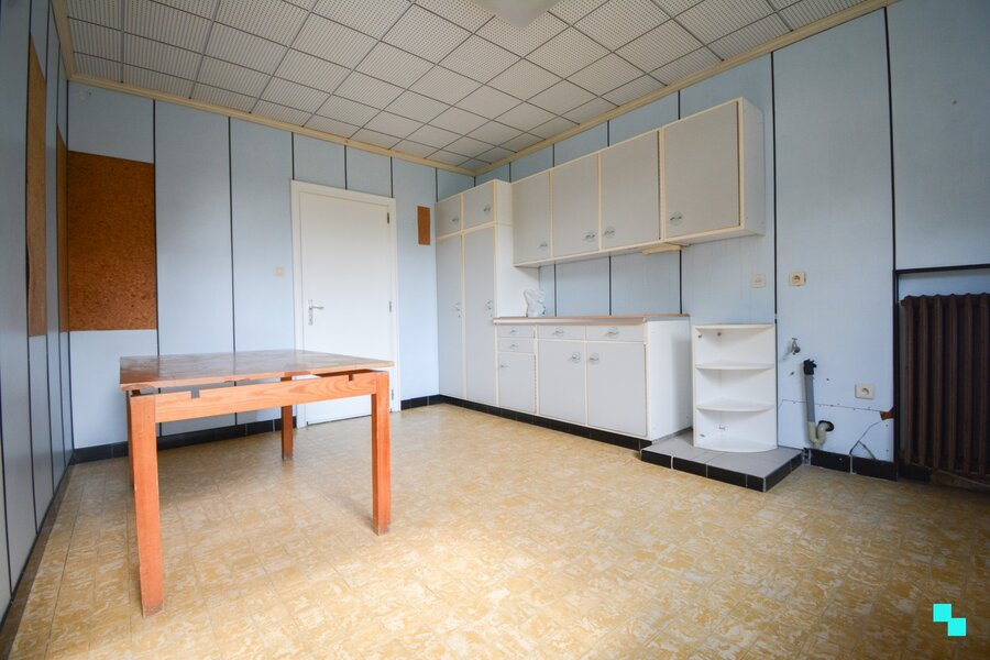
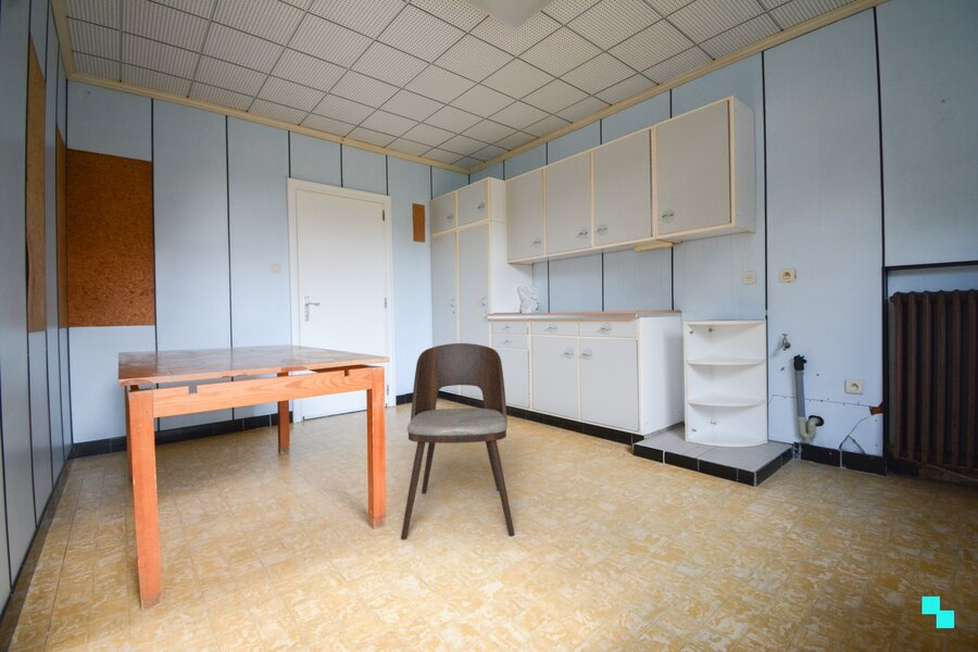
+ dining chair [400,342,515,540]
